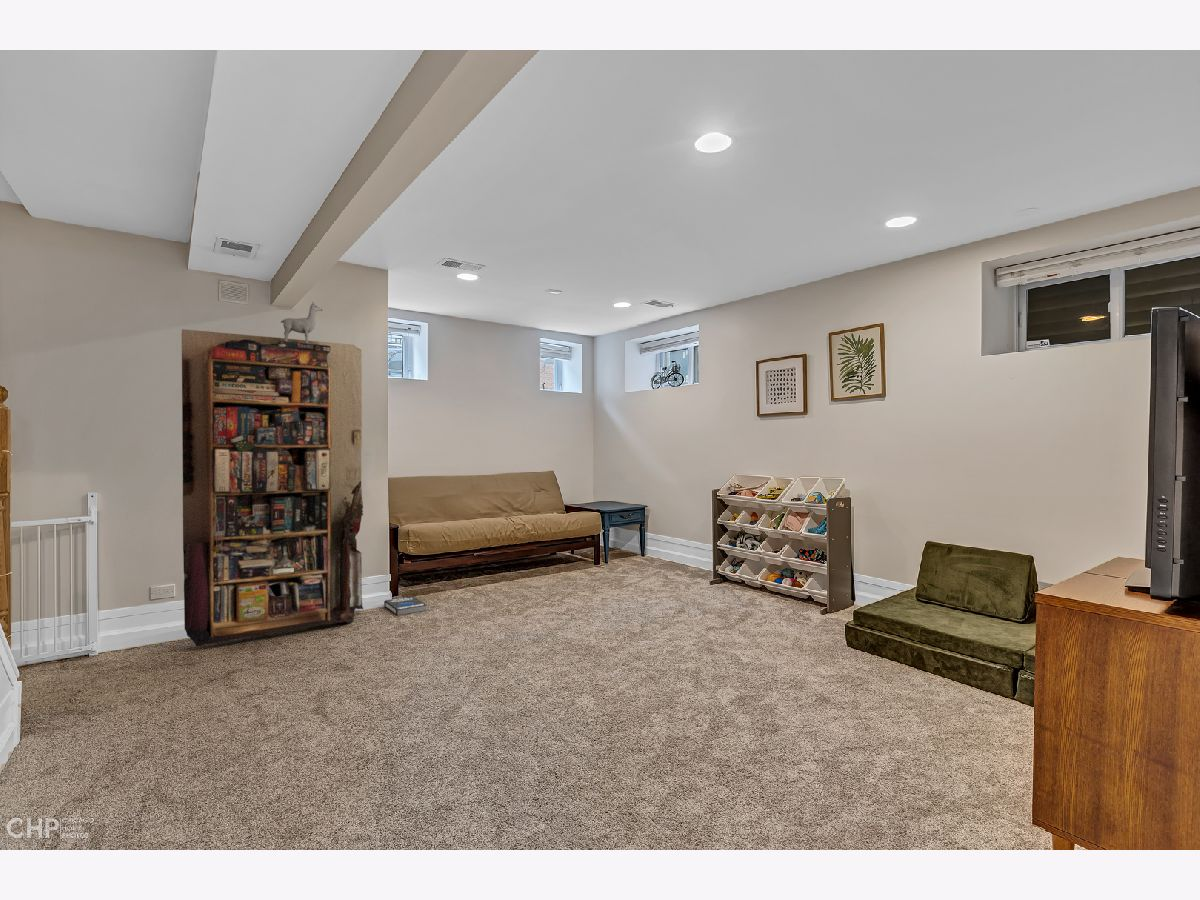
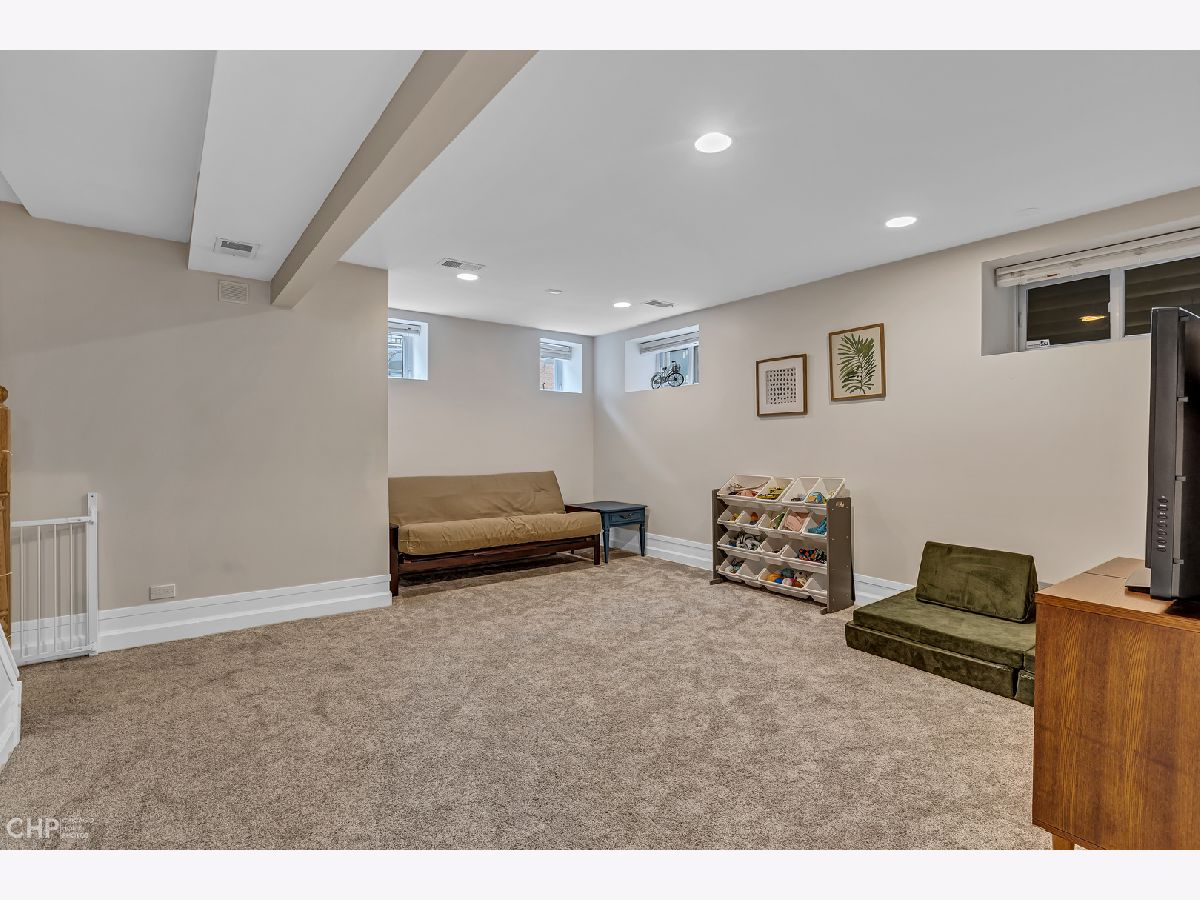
- bookshelf [181,300,364,647]
- book [383,595,427,617]
